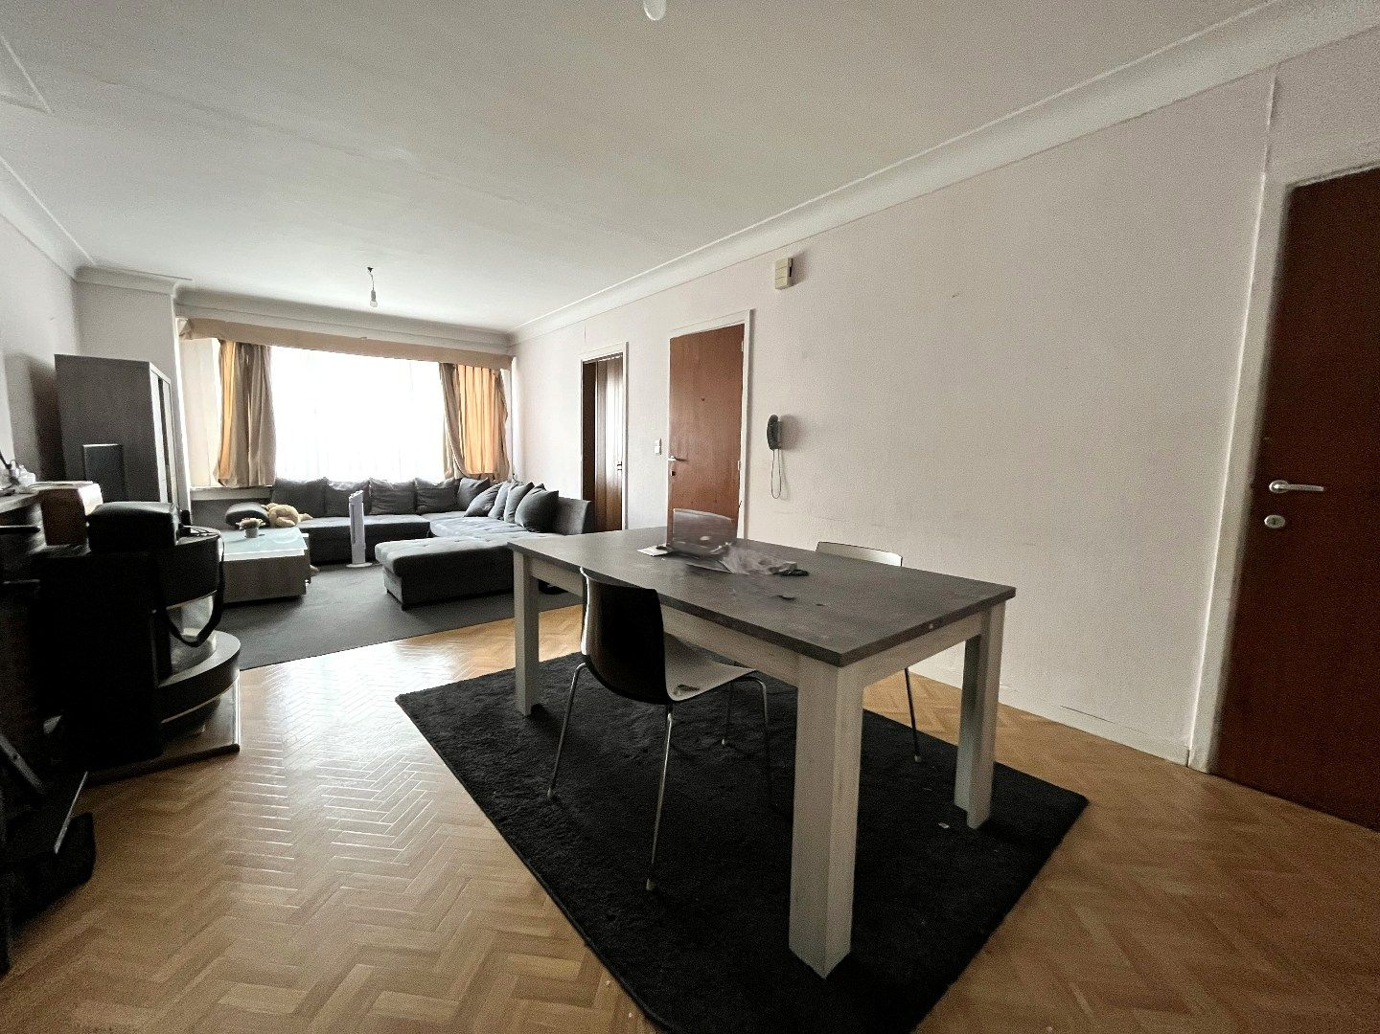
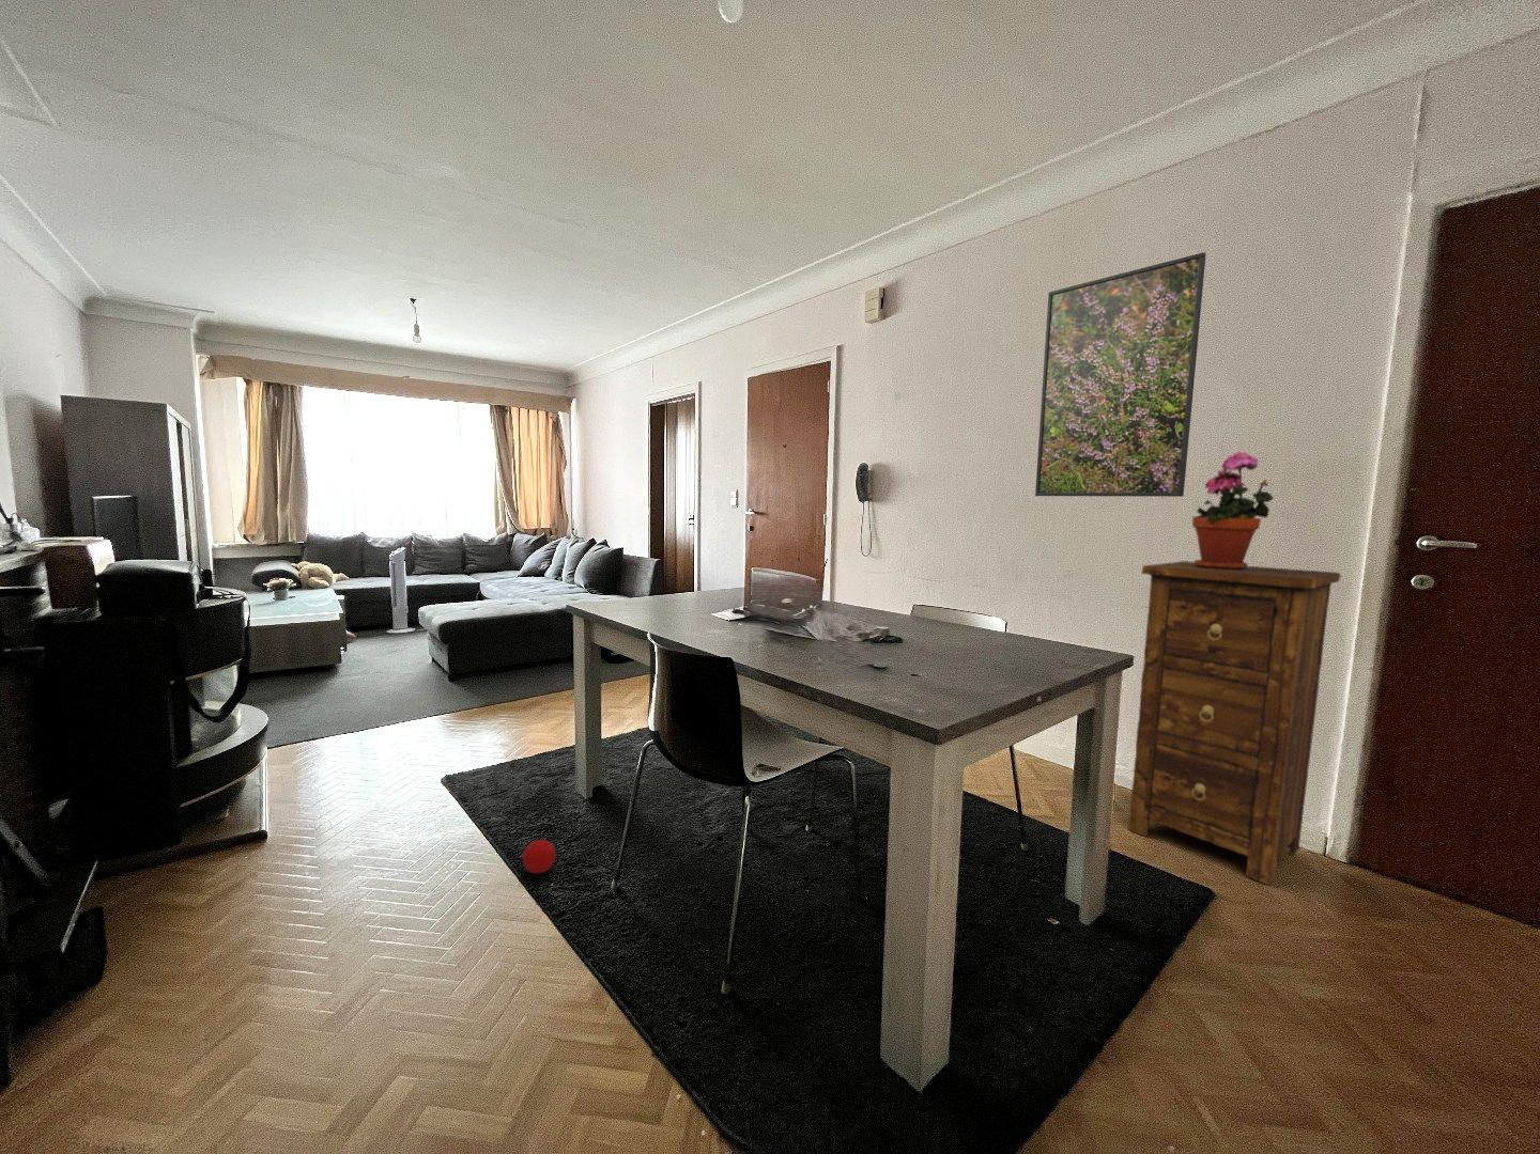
+ ball [521,839,557,875]
+ cabinet [1128,560,1342,886]
+ potted plant [1191,451,1274,570]
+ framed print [1034,251,1208,498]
